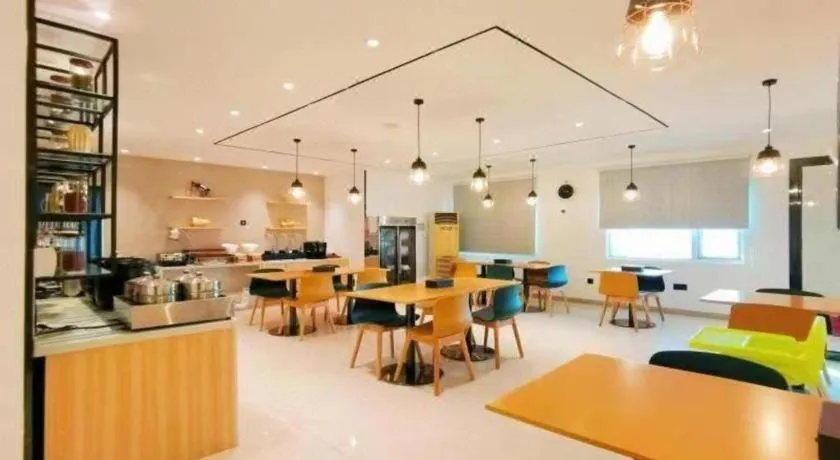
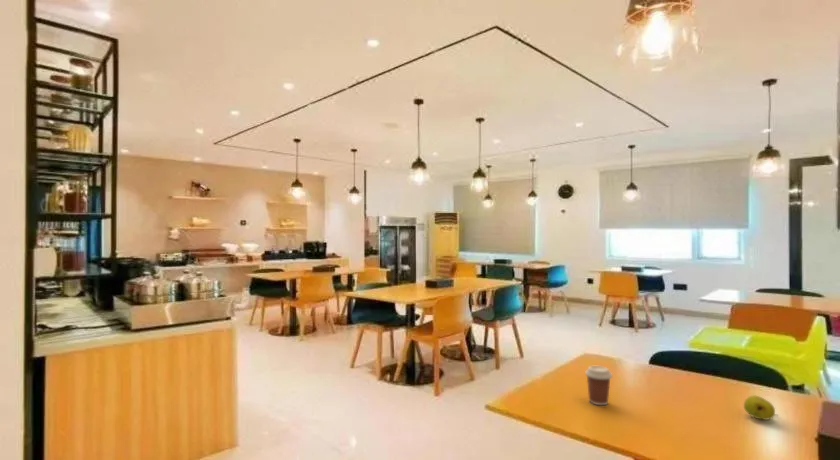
+ coffee cup [584,365,613,406]
+ fruit [743,394,780,421]
